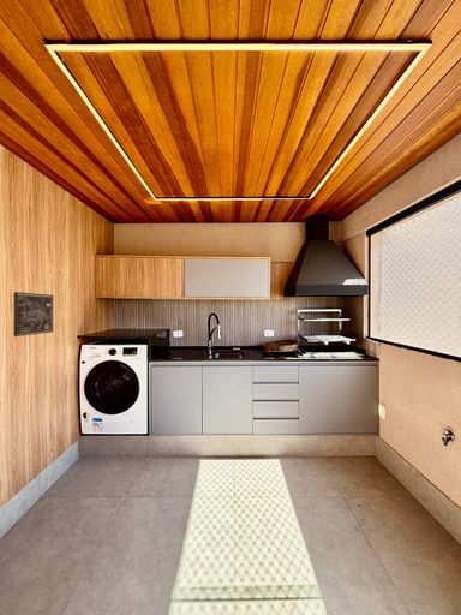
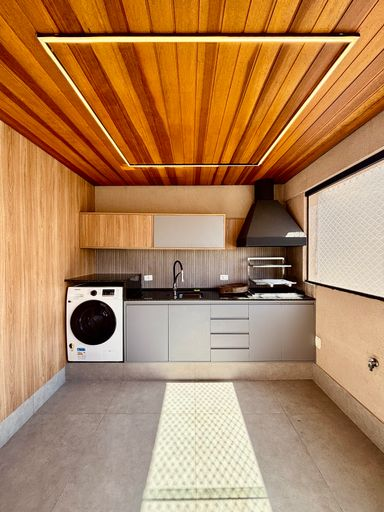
- wall art [12,291,54,338]
